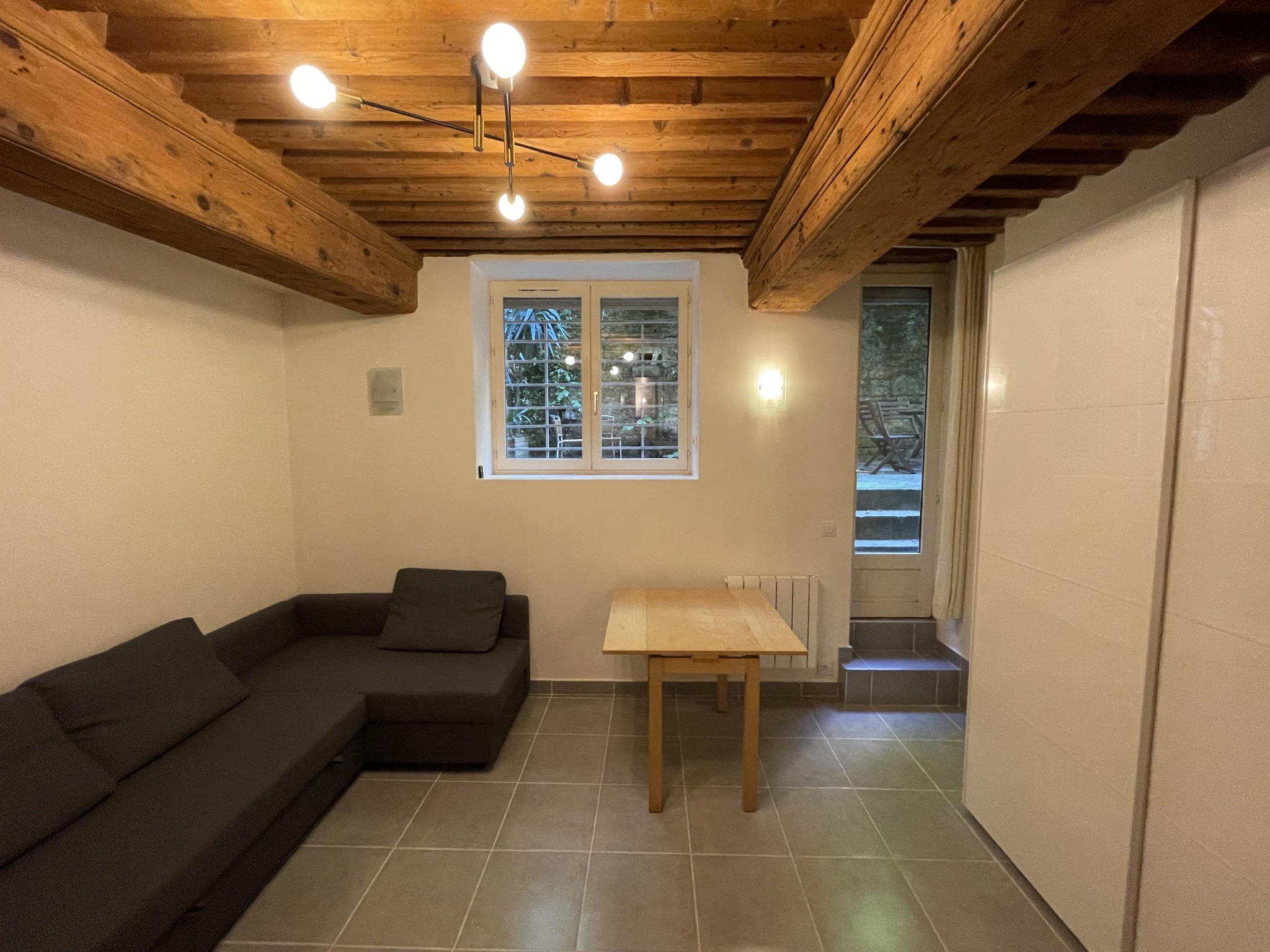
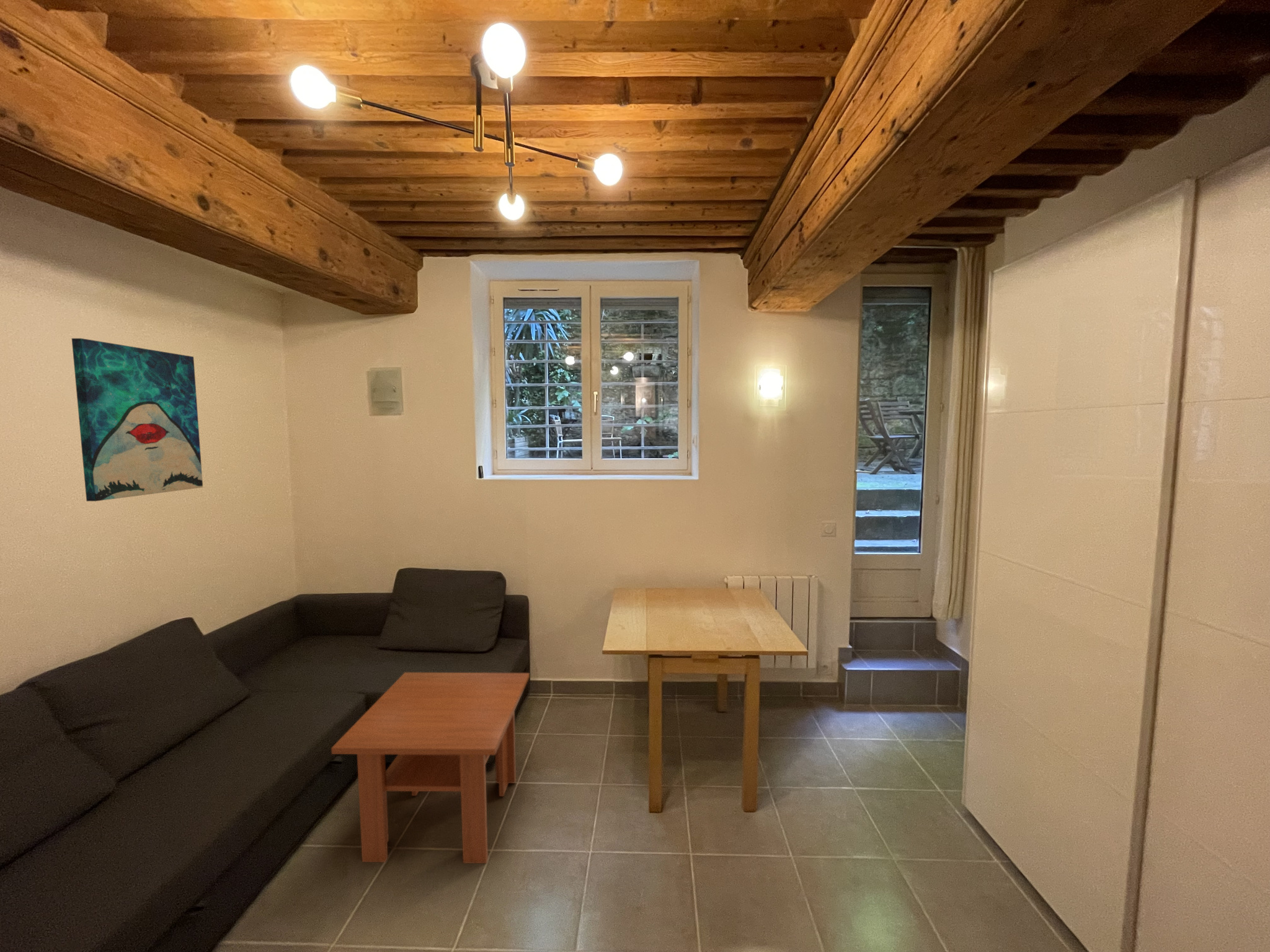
+ wall art [71,338,203,502]
+ coffee table [331,672,530,864]
